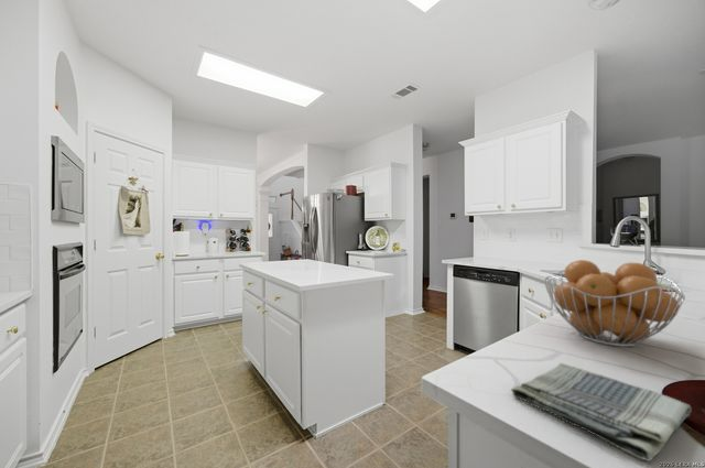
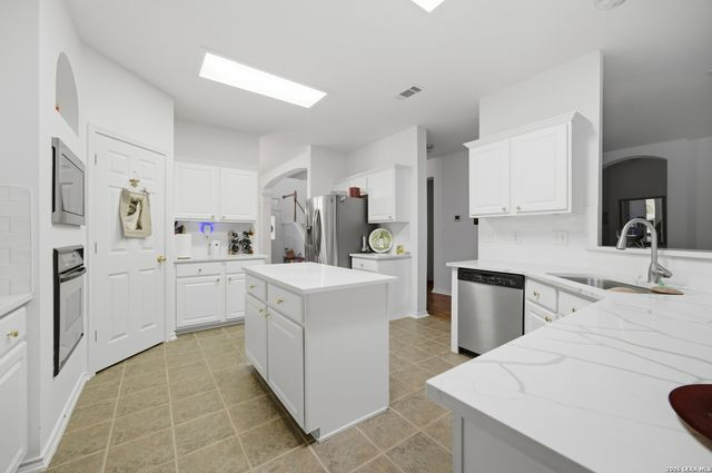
- dish towel [510,362,693,462]
- fruit basket [543,259,686,348]
